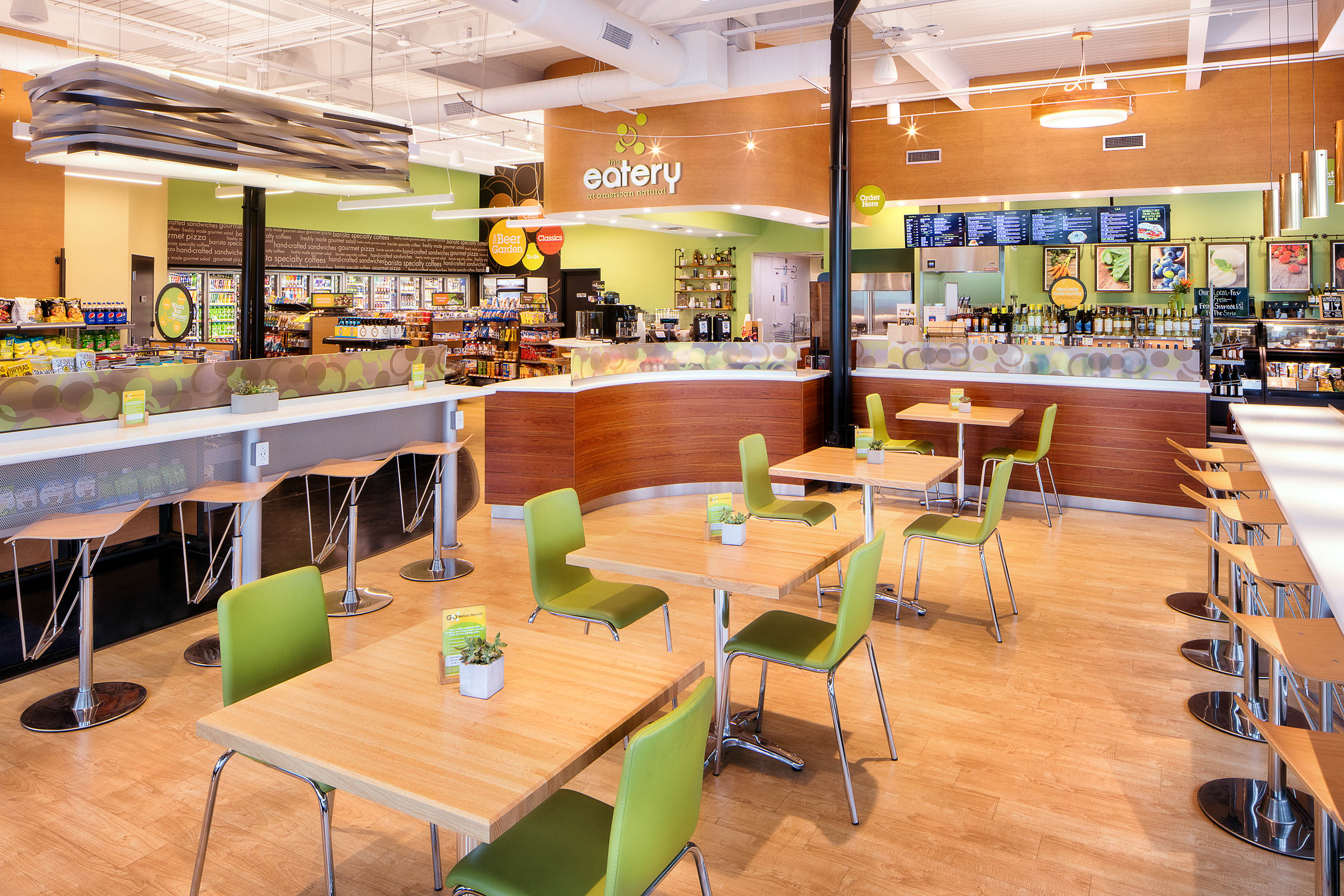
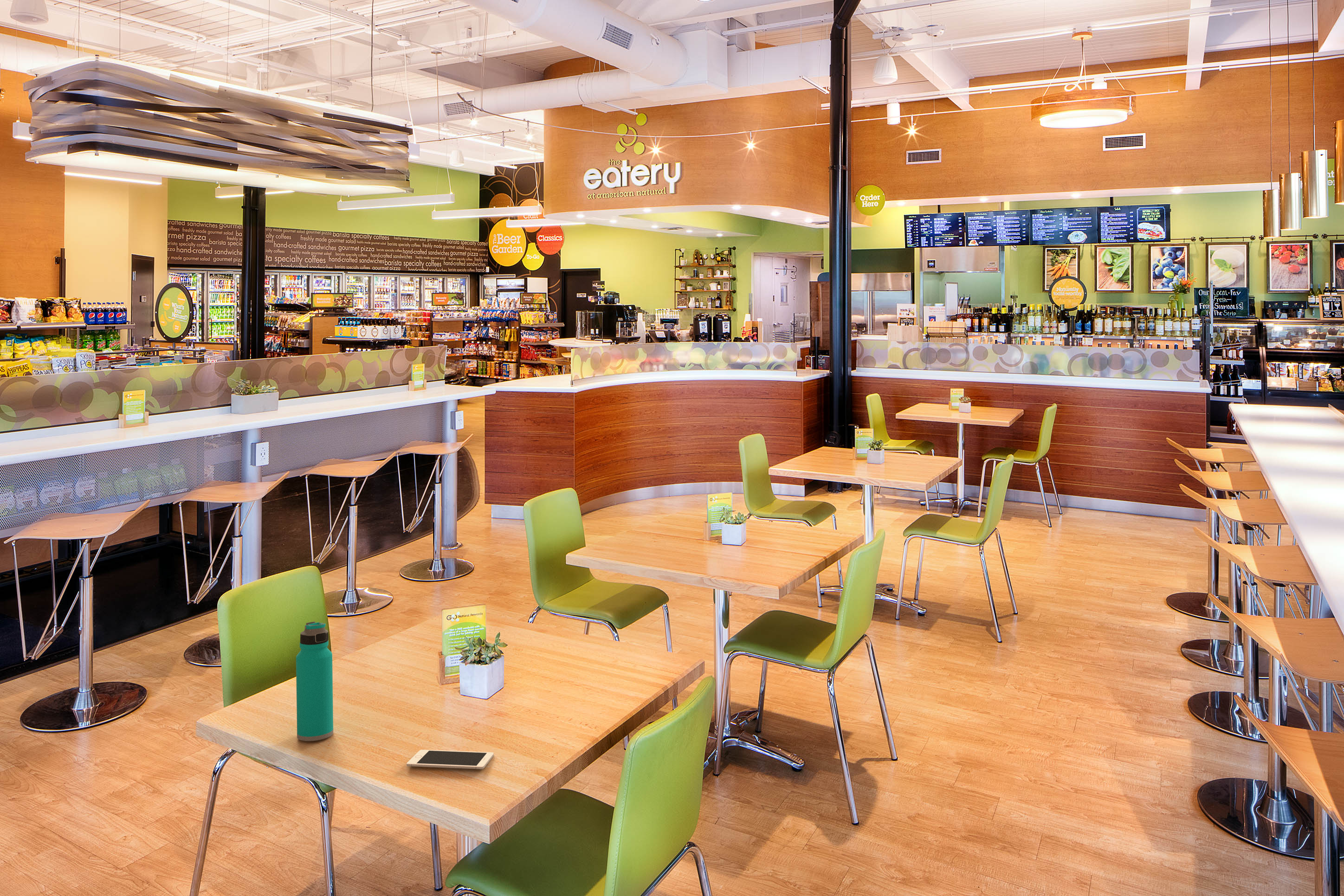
+ cell phone [406,749,494,770]
+ water bottle [296,621,334,741]
